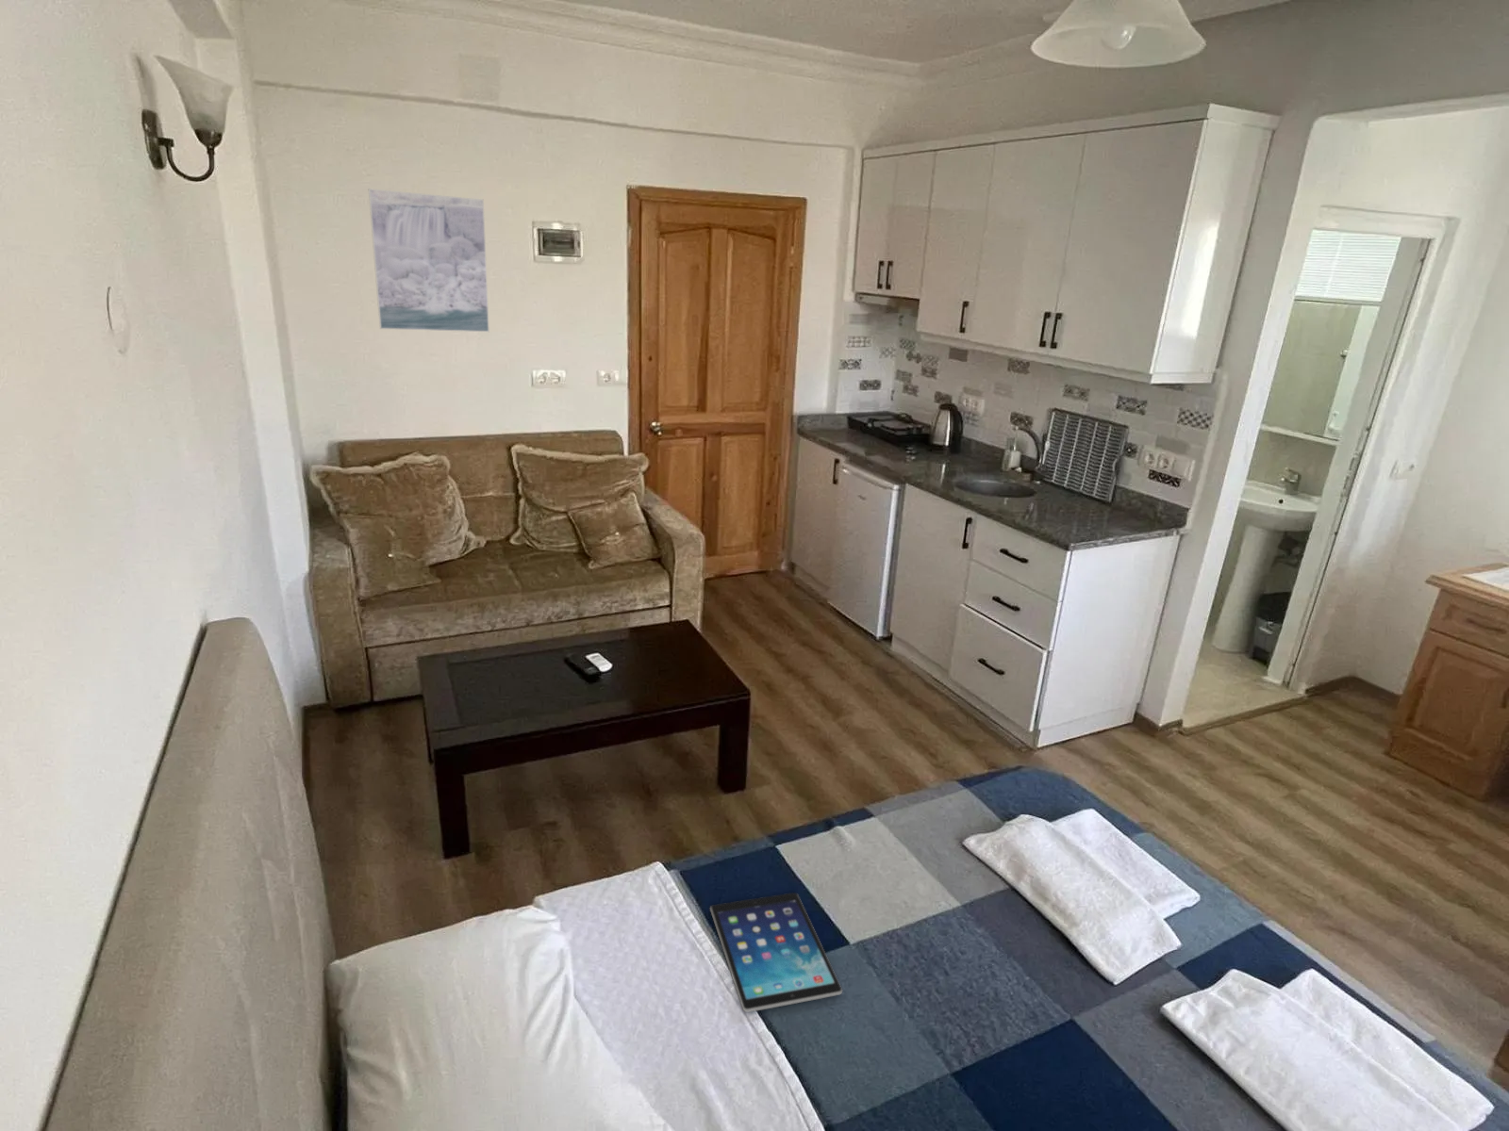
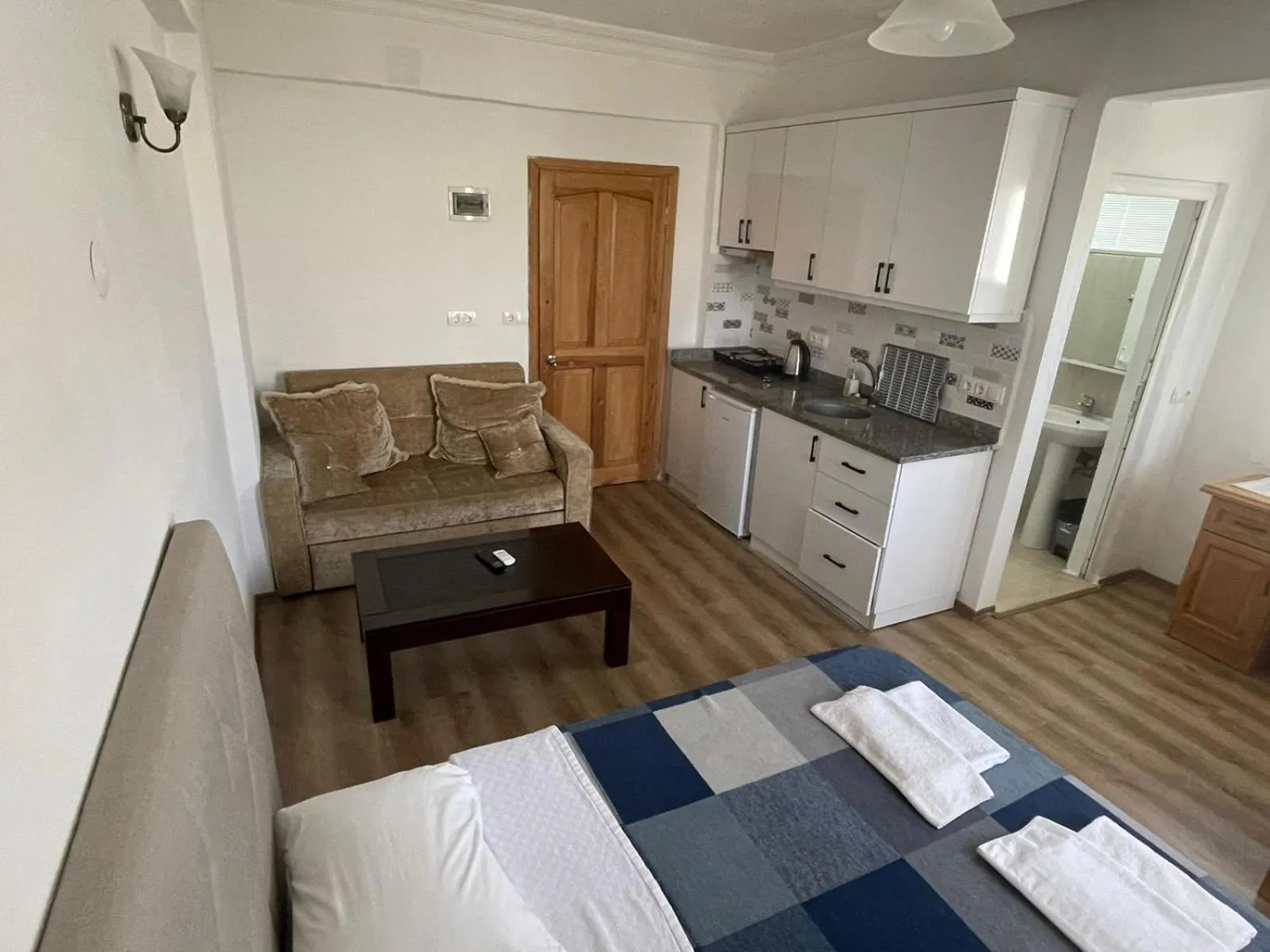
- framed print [368,188,491,333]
- tablet [709,891,844,1013]
